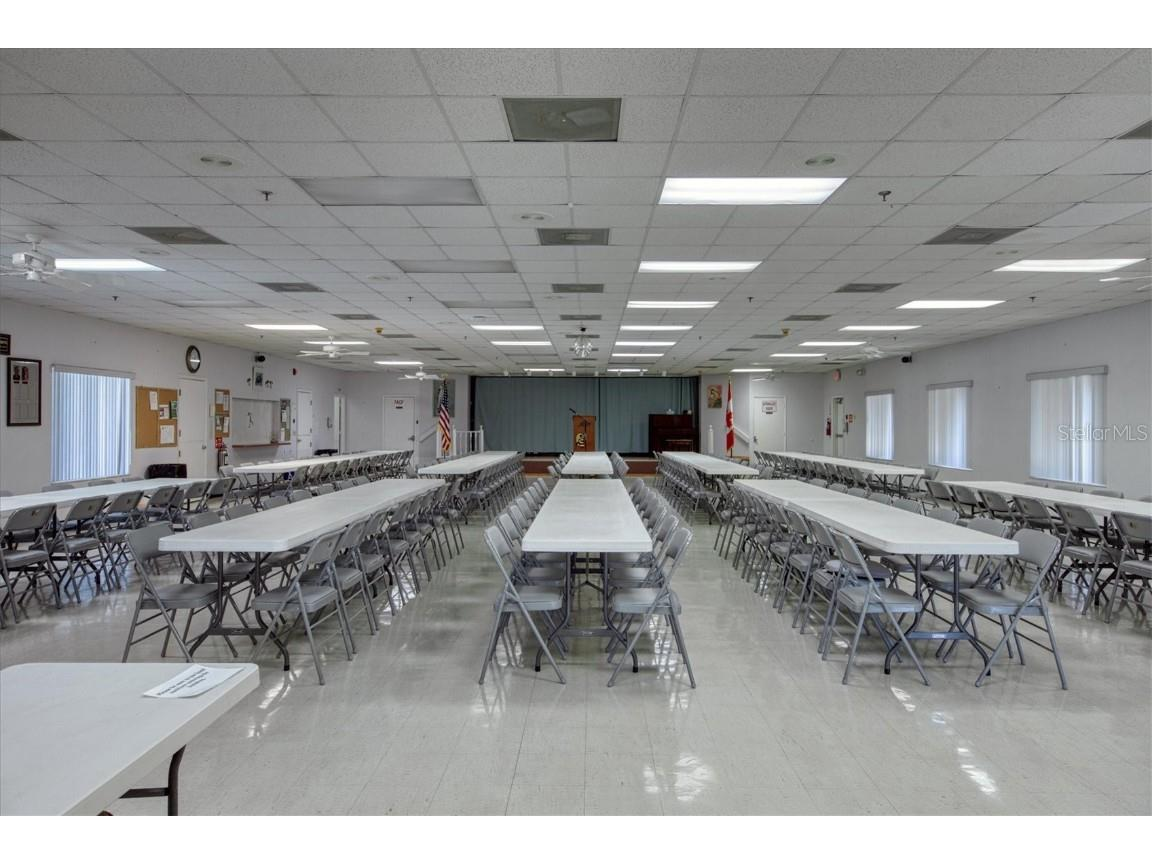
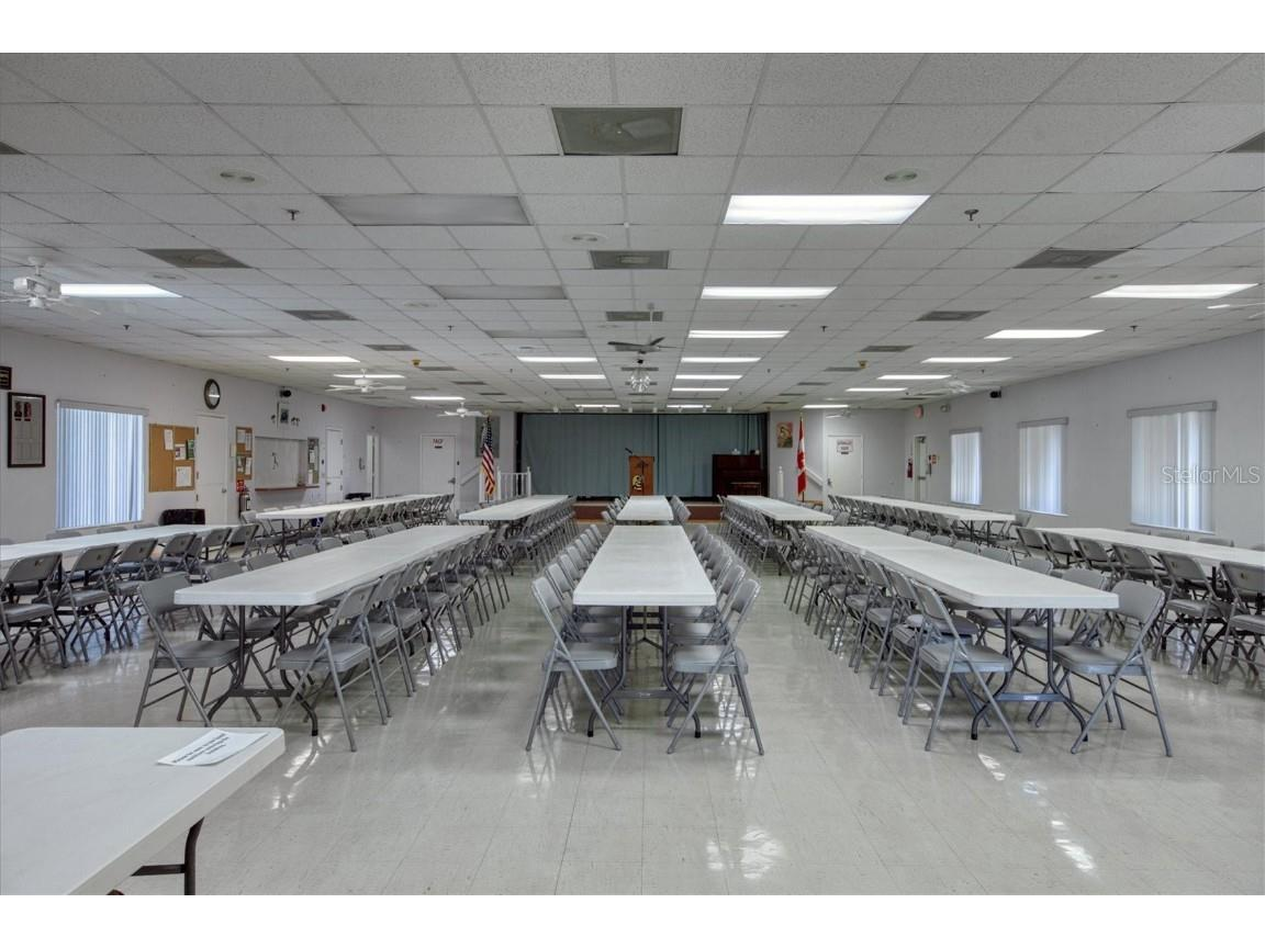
+ ceiling fan [606,302,689,356]
